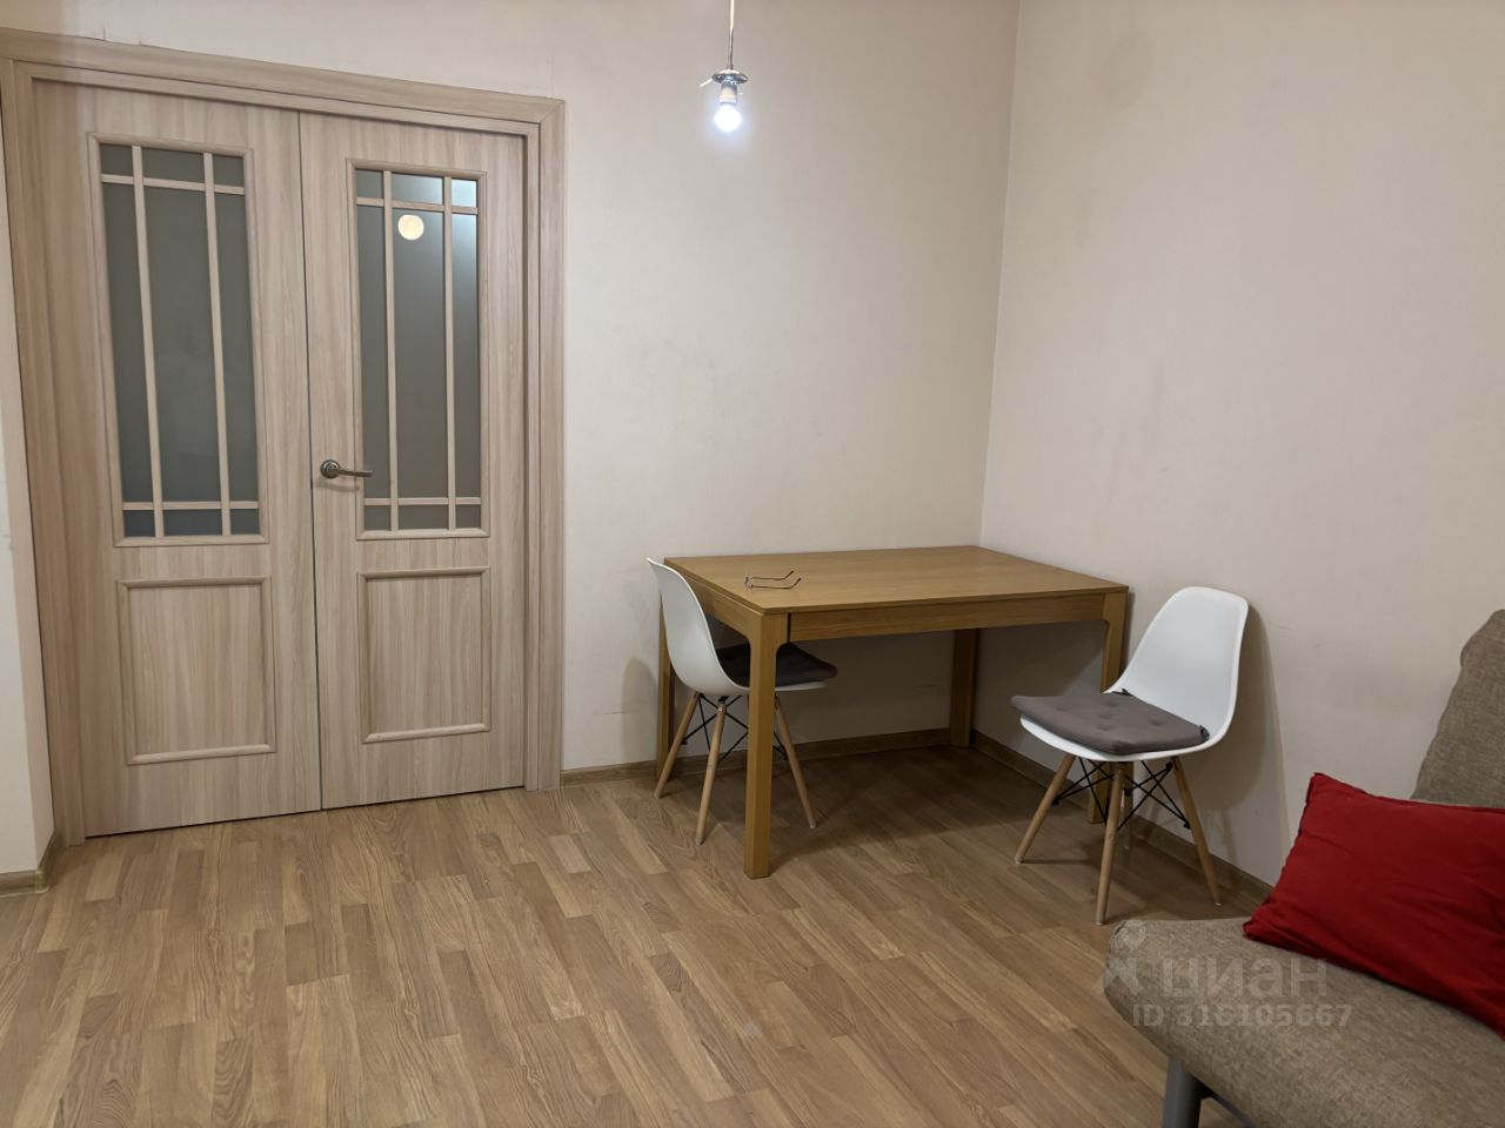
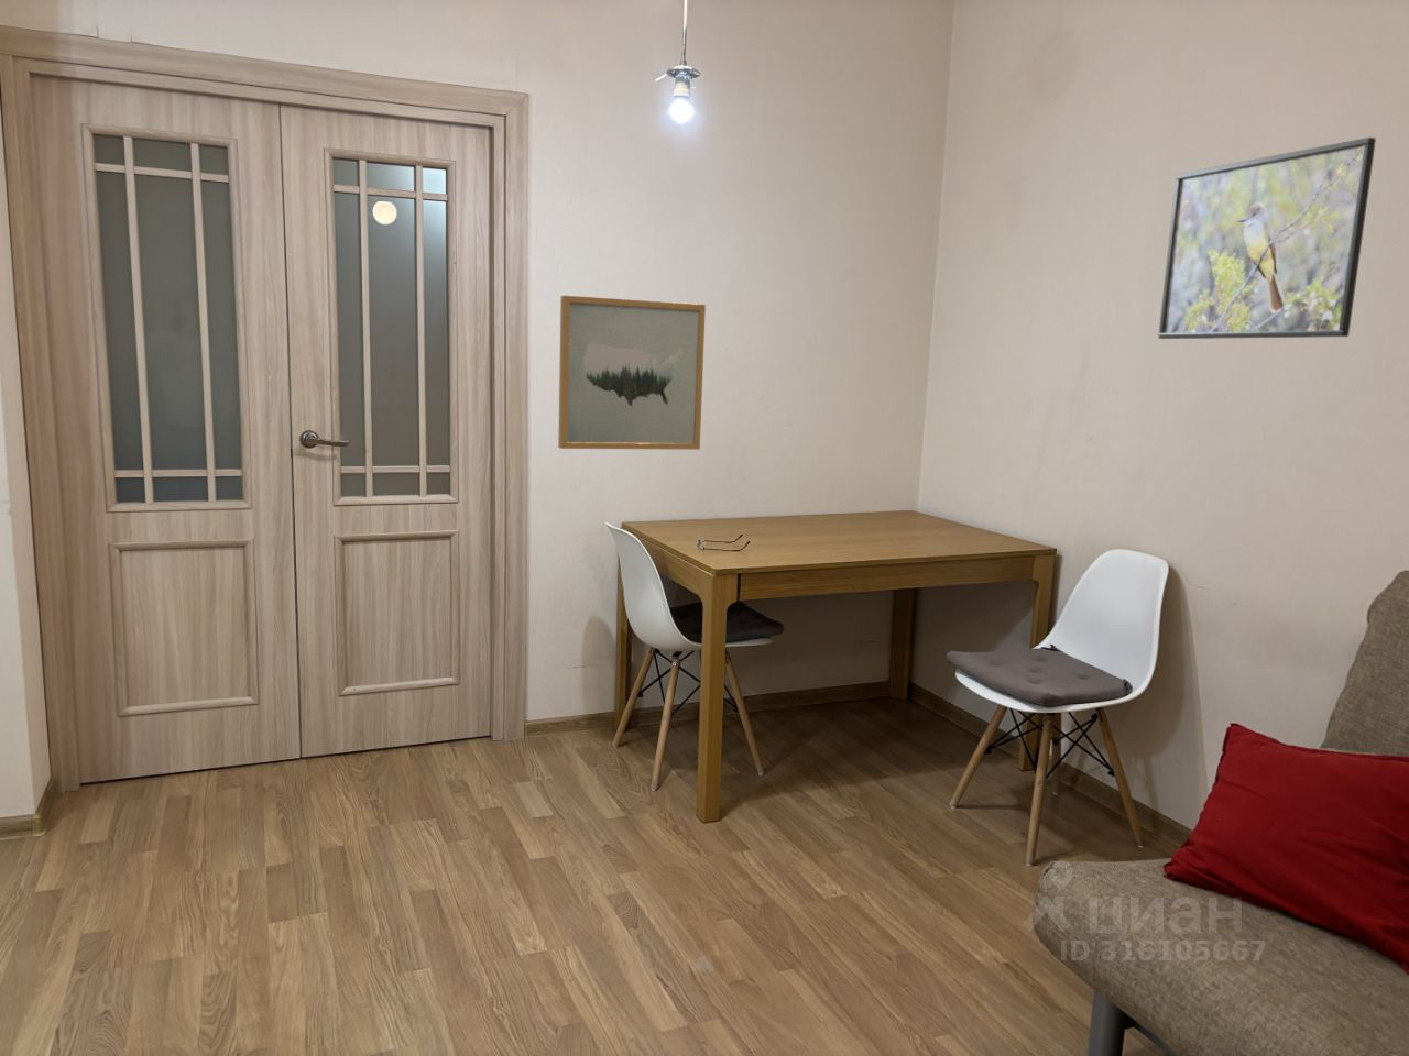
+ wall art [557,295,707,451]
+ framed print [1157,136,1377,339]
